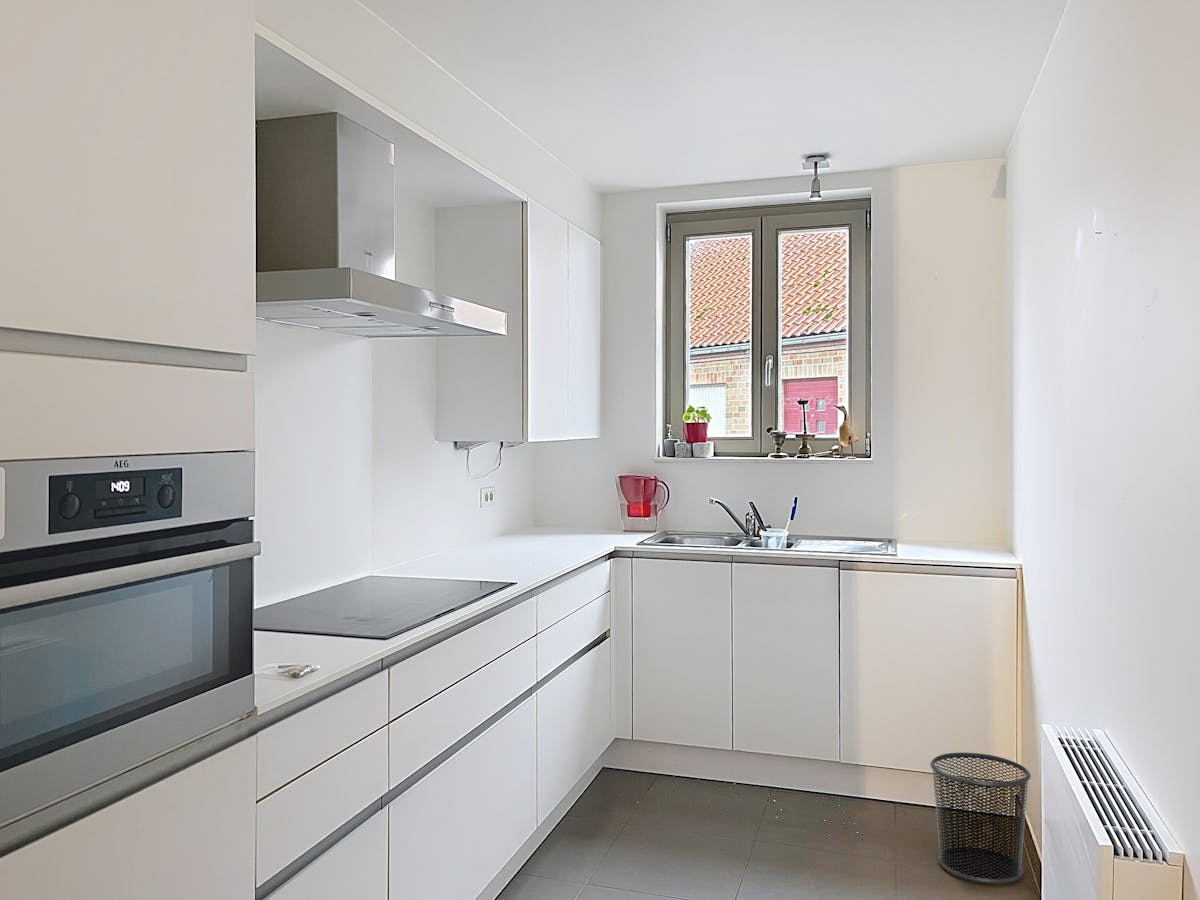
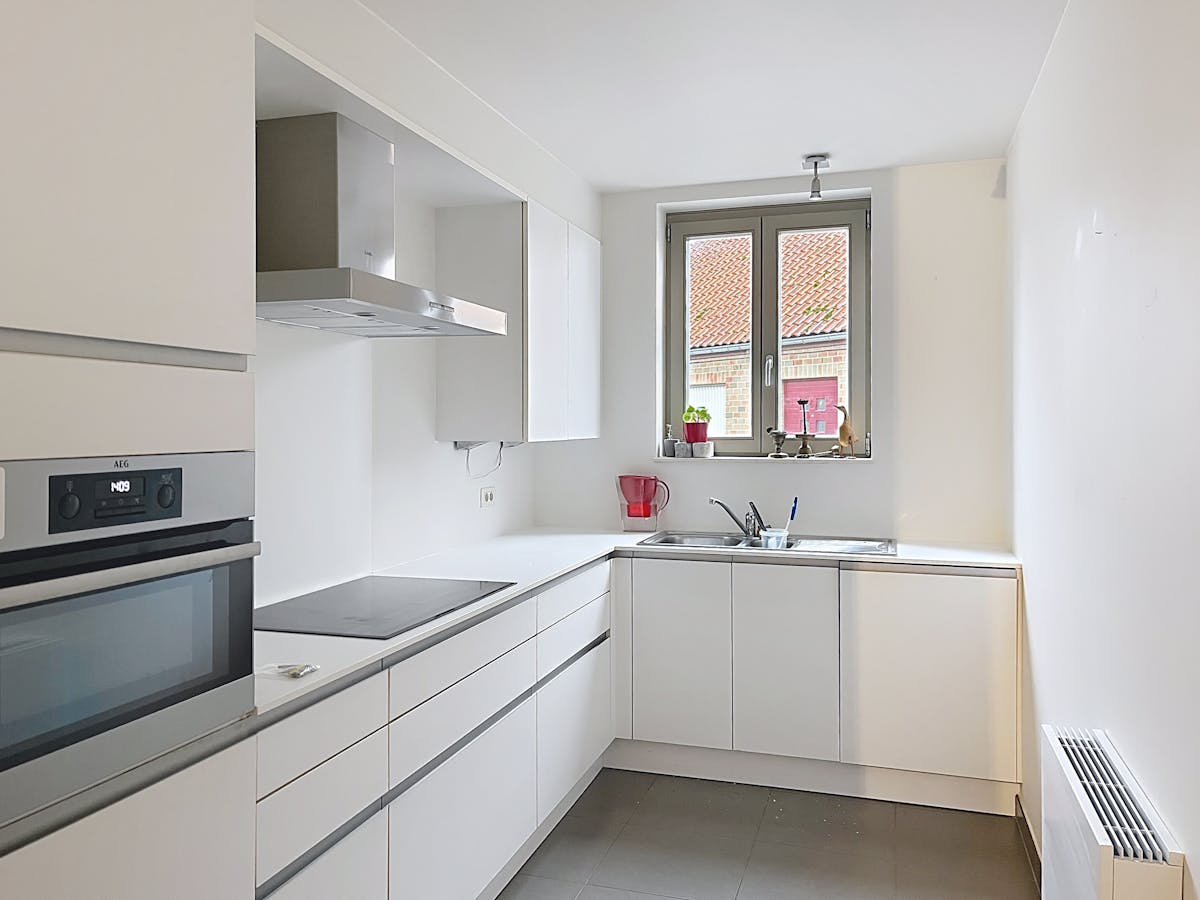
- waste bin [929,752,1032,885]
